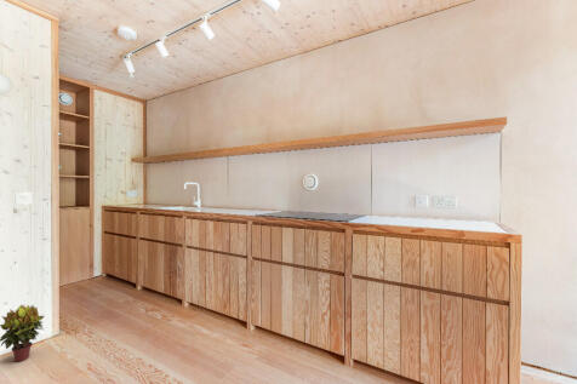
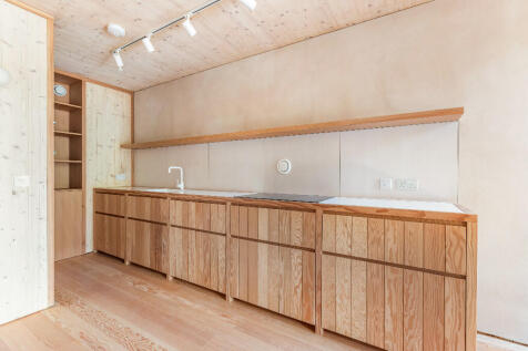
- potted plant [0,304,46,362]
